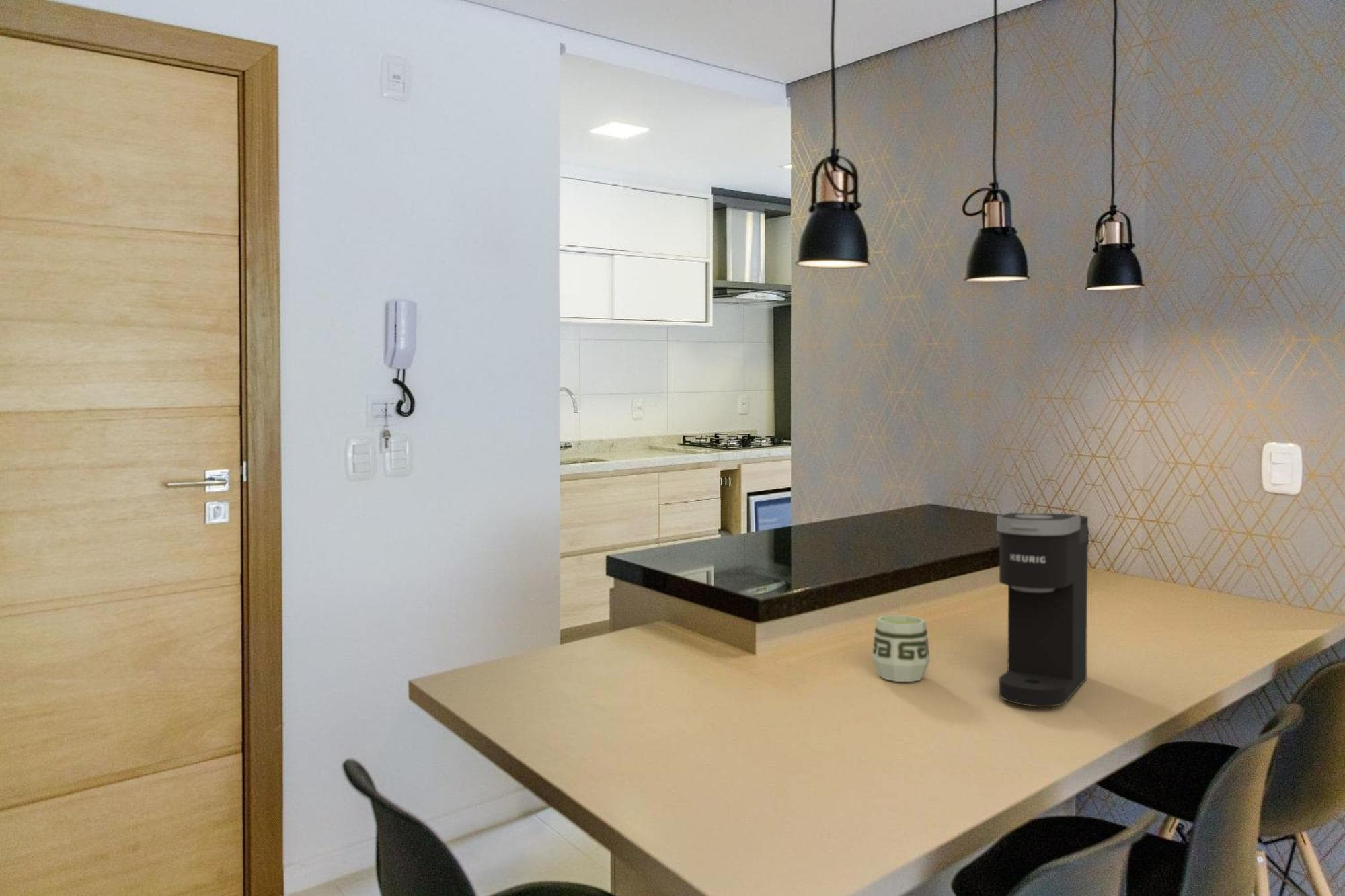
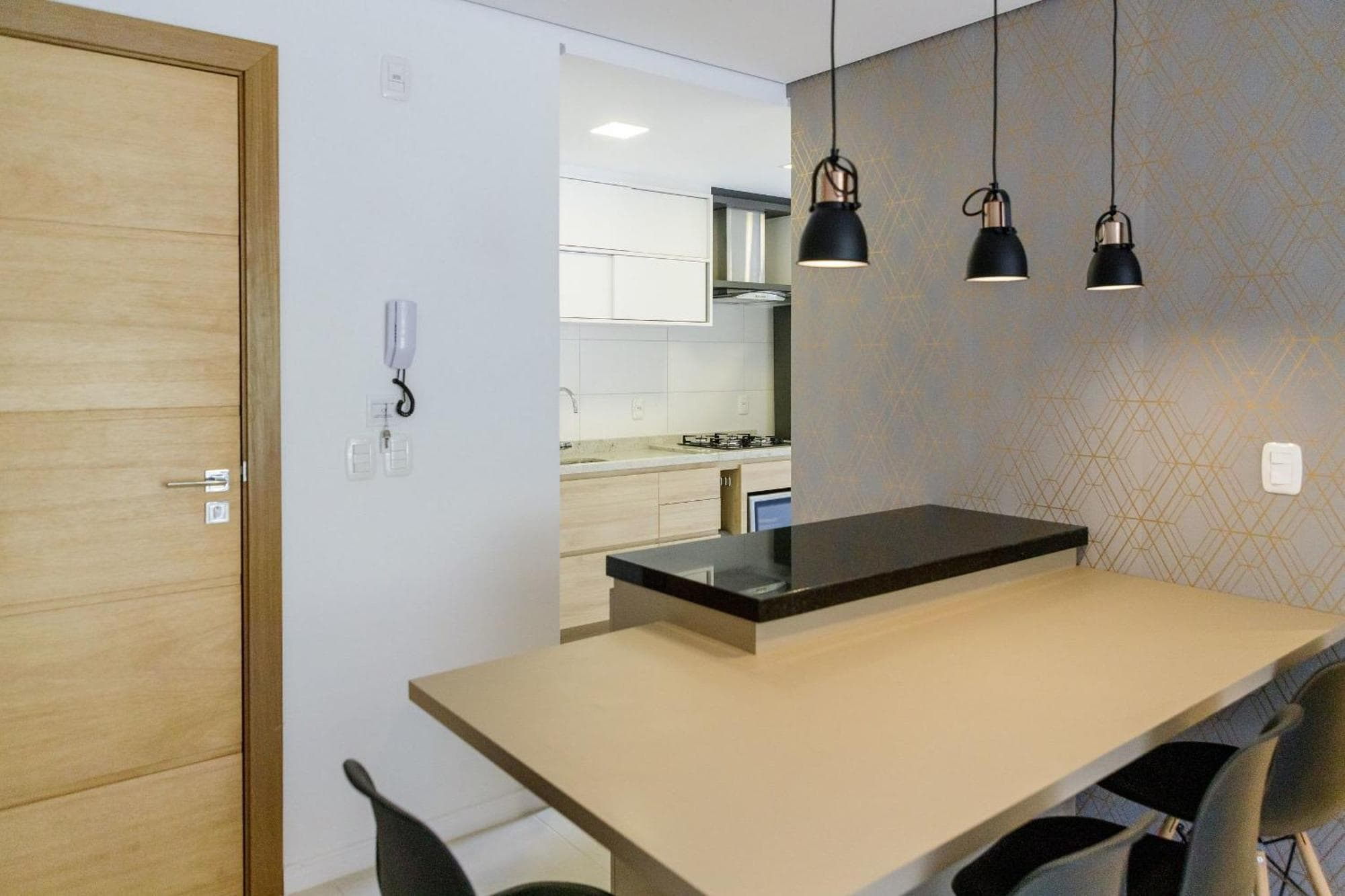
- cup [872,614,931,682]
- coffee maker [996,512,1089,708]
